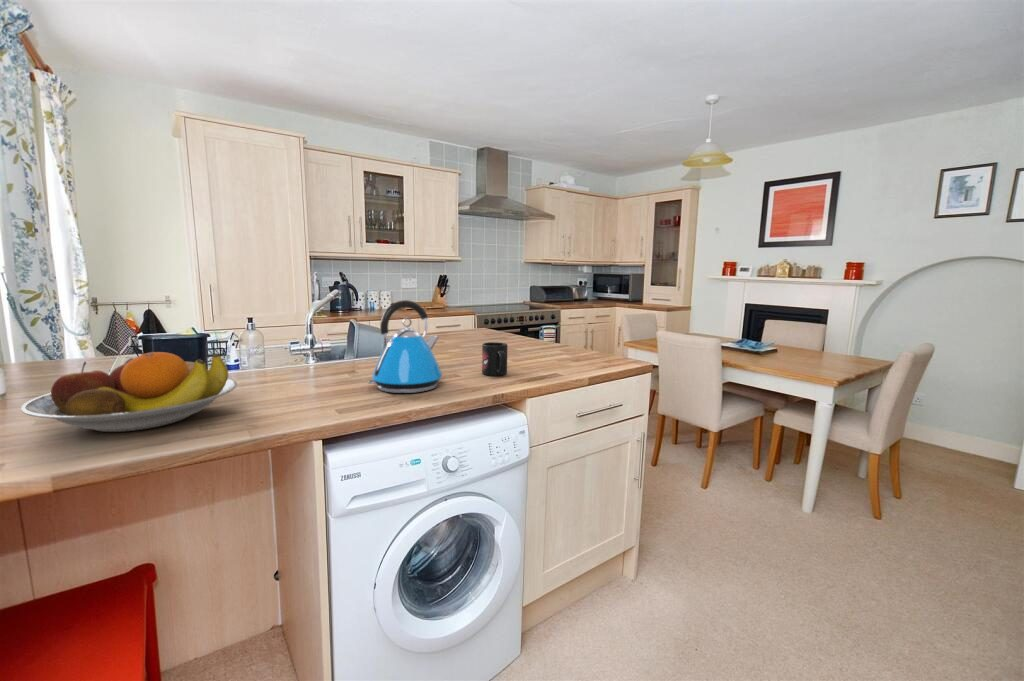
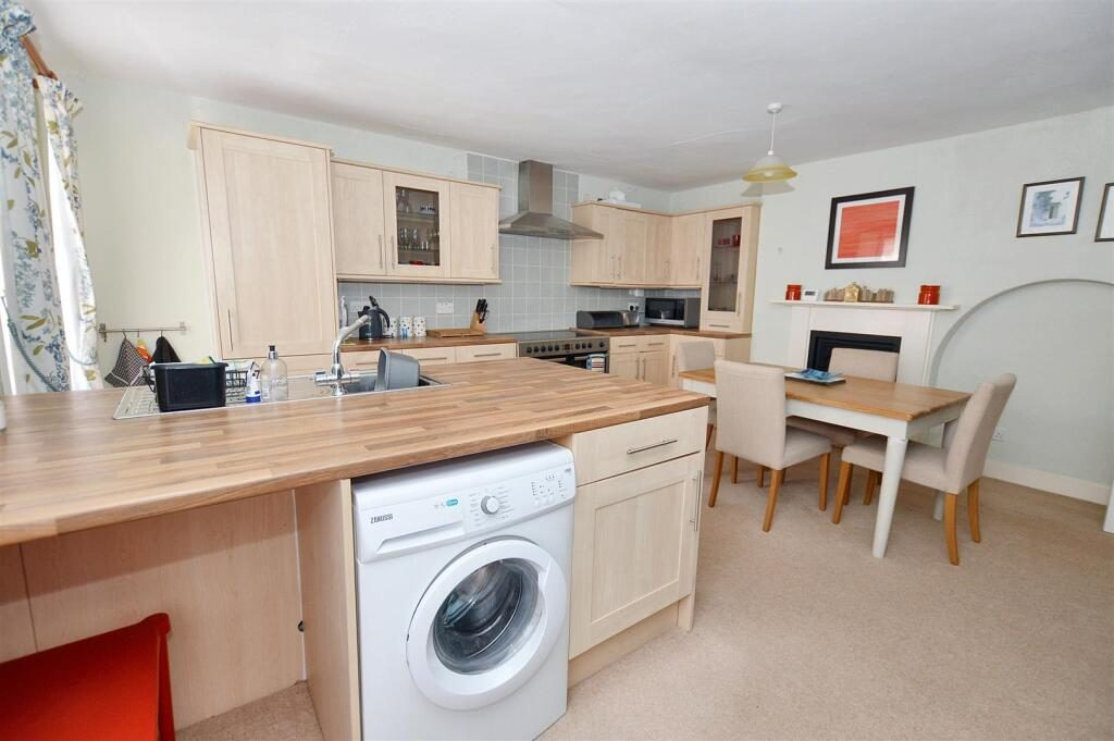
- kettle [367,299,443,394]
- mug [481,341,509,377]
- fruit bowl [20,351,238,433]
